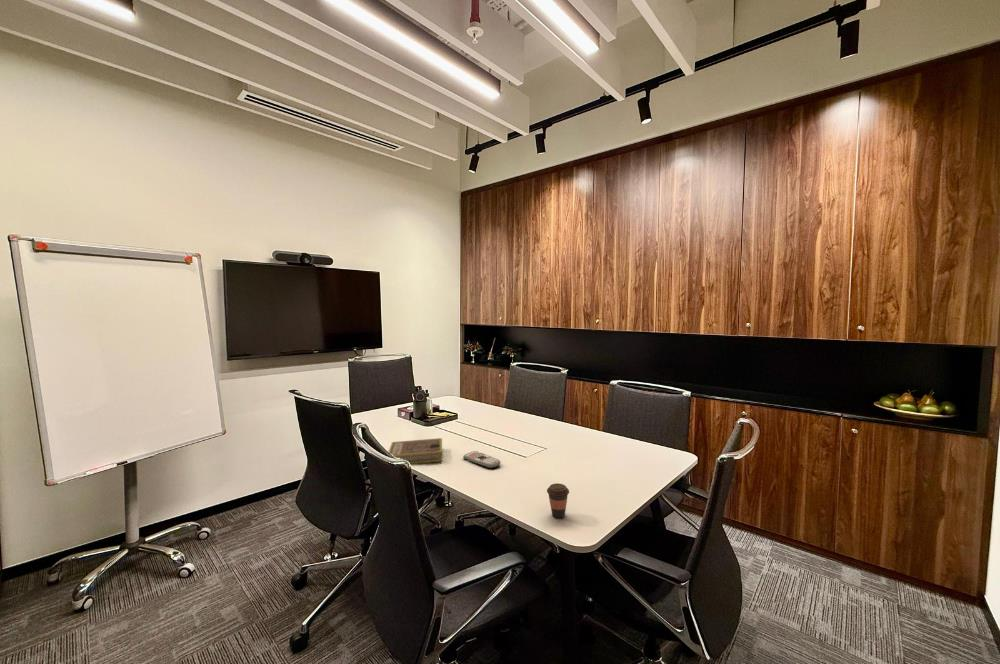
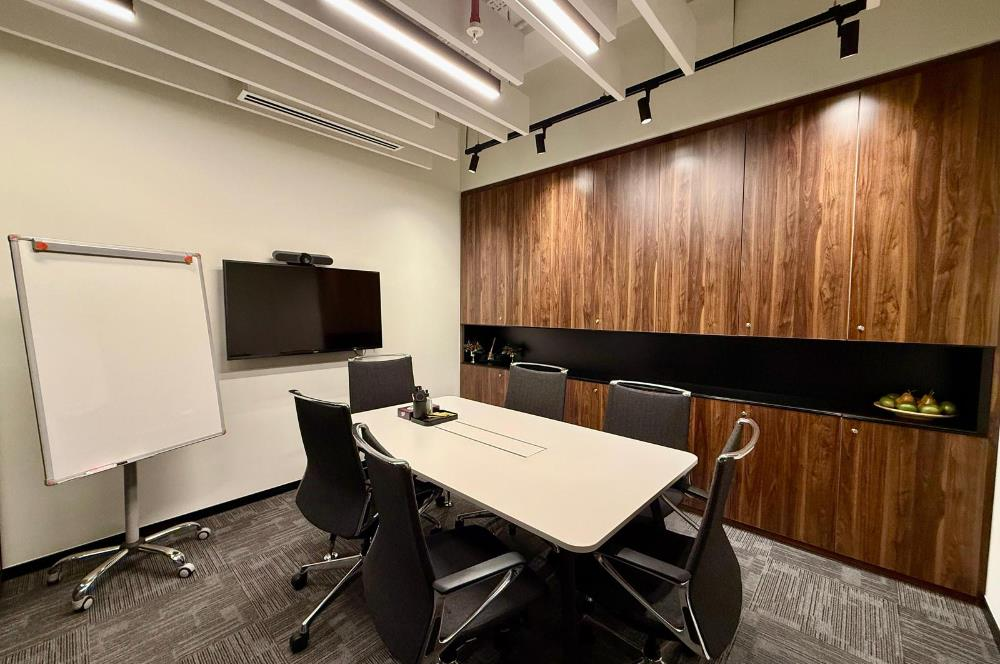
- remote control [462,450,501,469]
- coffee cup [546,482,570,519]
- book [388,437,443,465]
